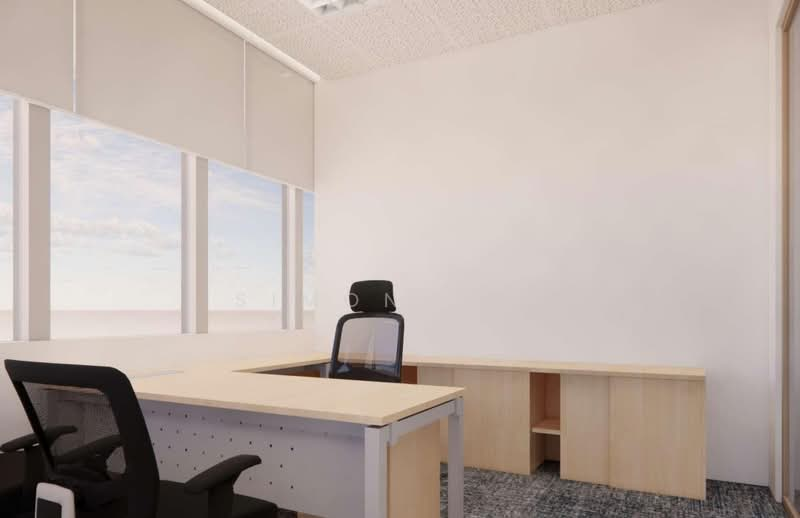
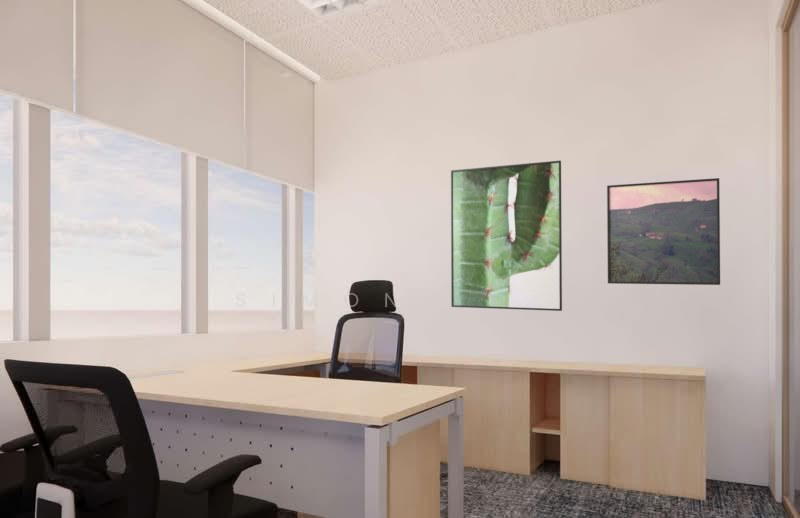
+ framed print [450,160,563,312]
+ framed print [606,177,721,286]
